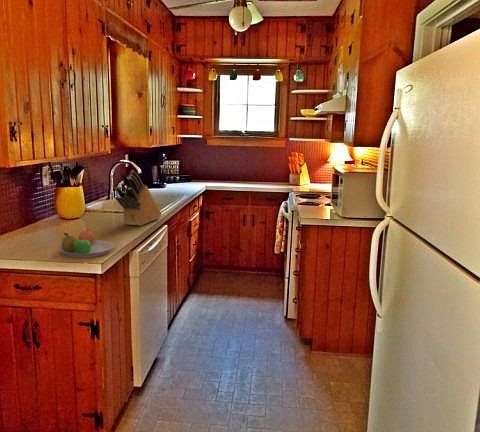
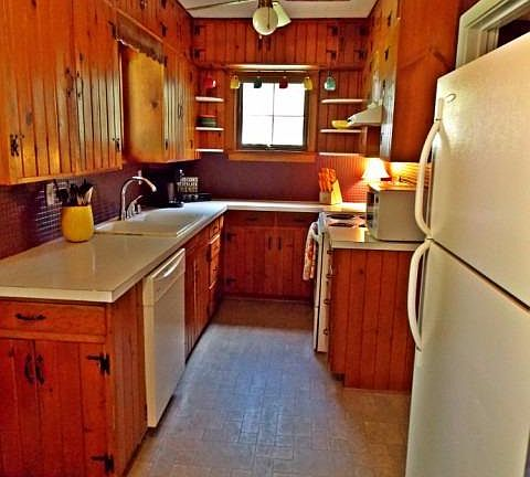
- fruit bowl [57,229,115,259]
- knife block [114,169,163,227]
